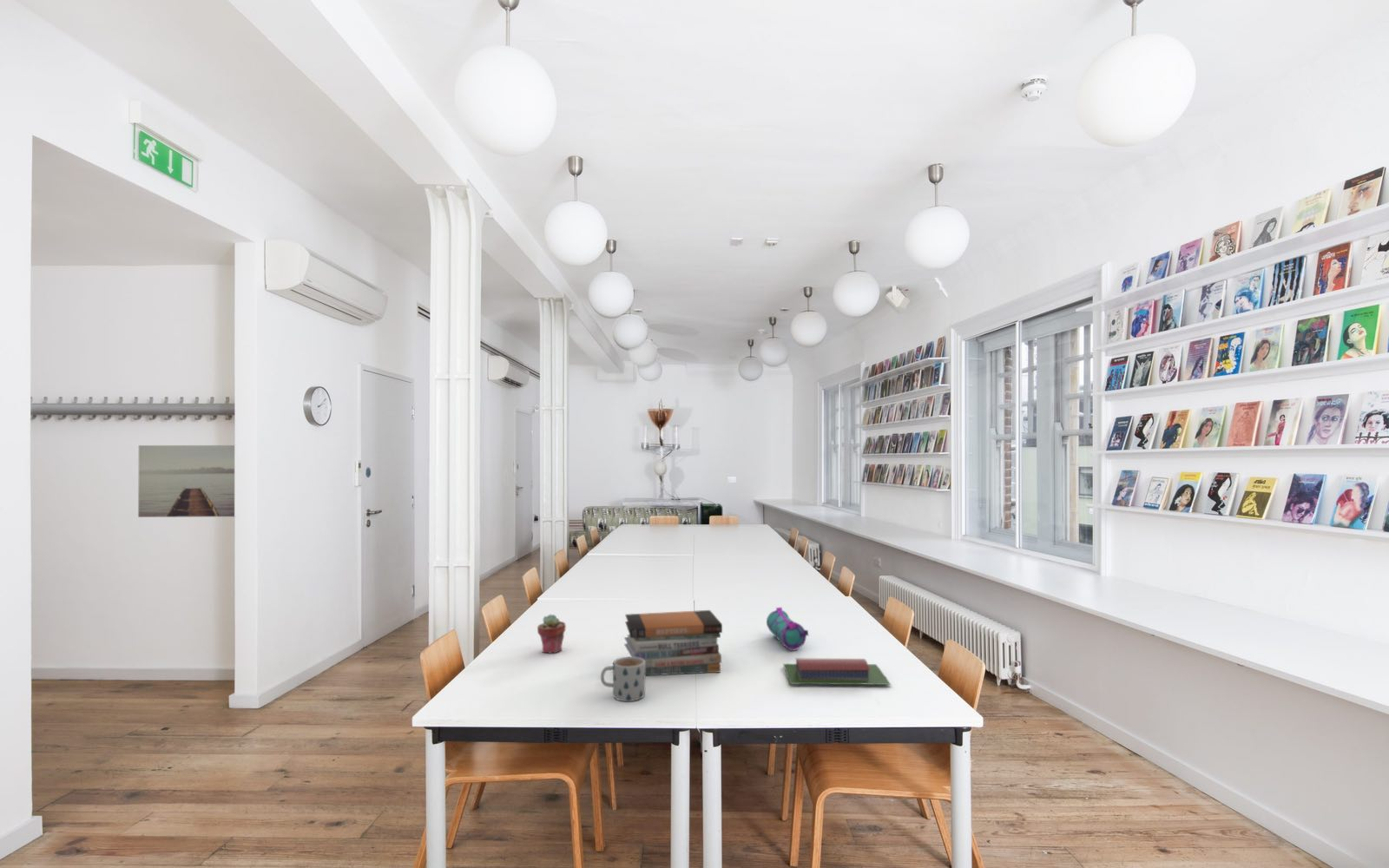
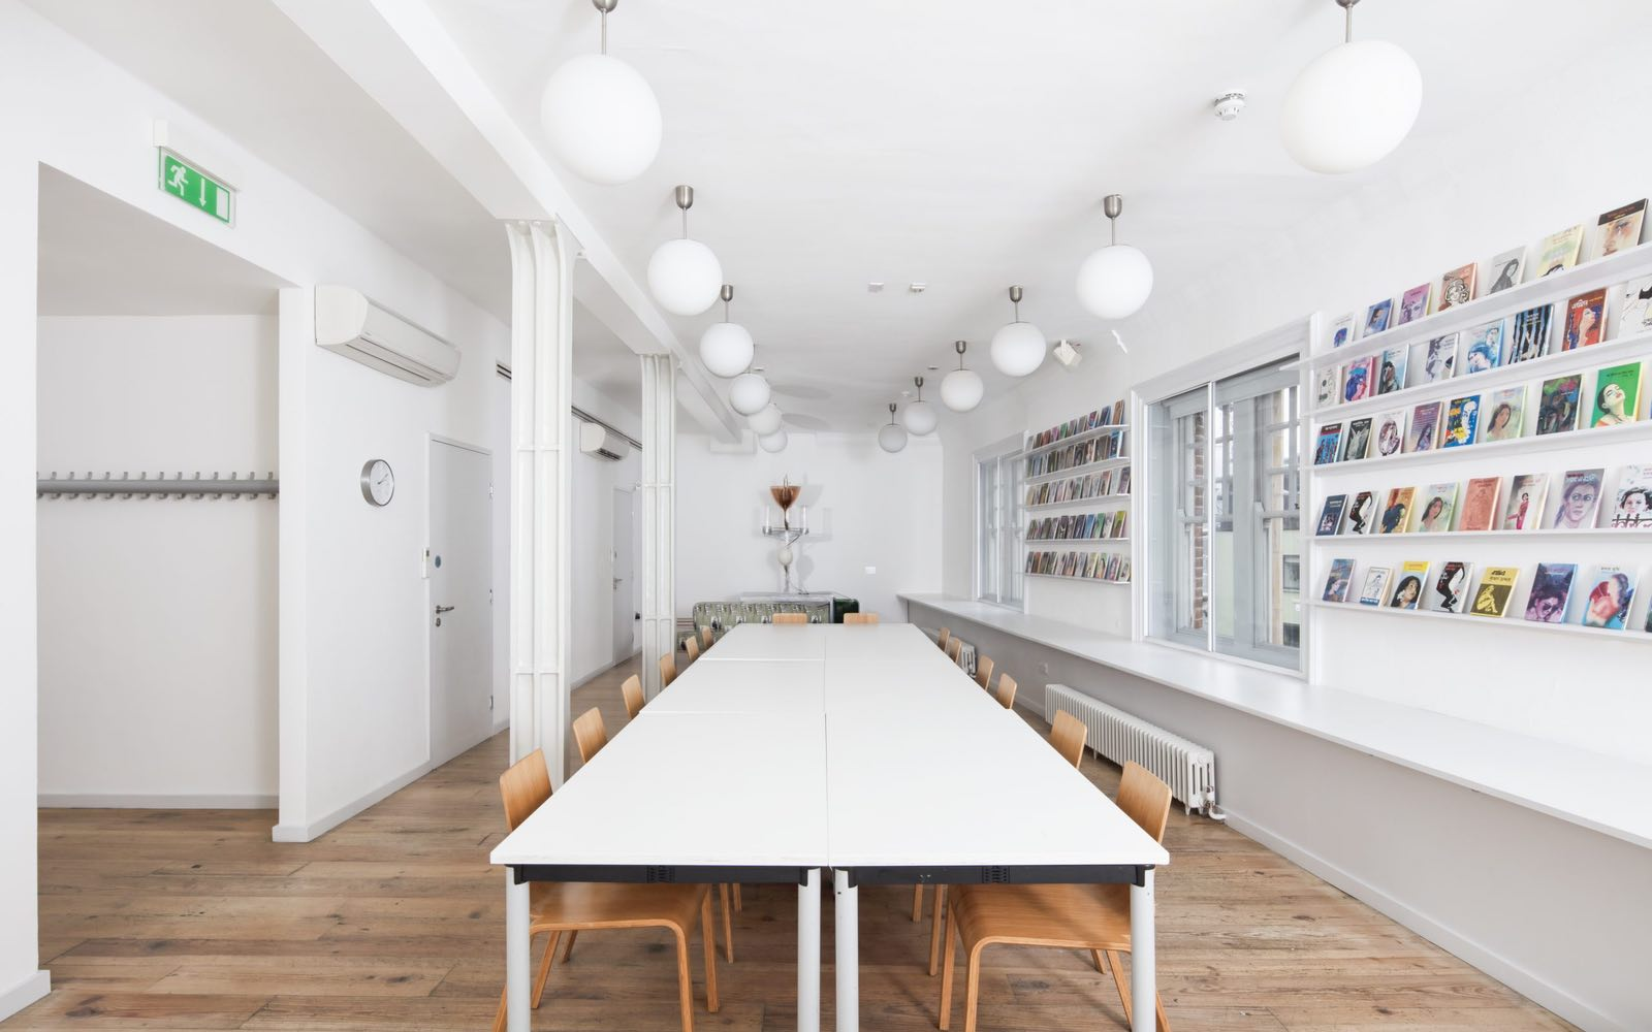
- architectural model [782,657,892,686]
- book stack [623,609,723,676]
- pencil case [766,607,809,652]
- mug [600,656,646,702]
- wall art [137,444,235,518]
- potted succulent [537,614,567,654]
